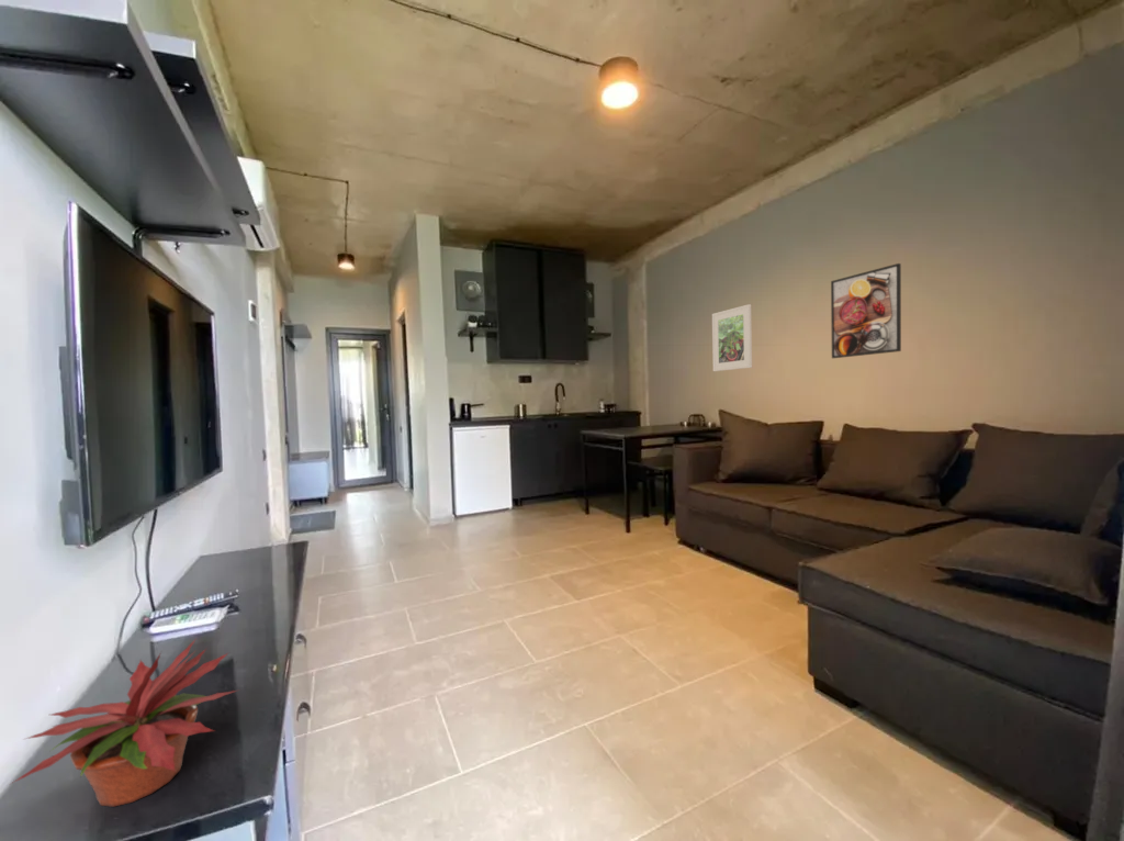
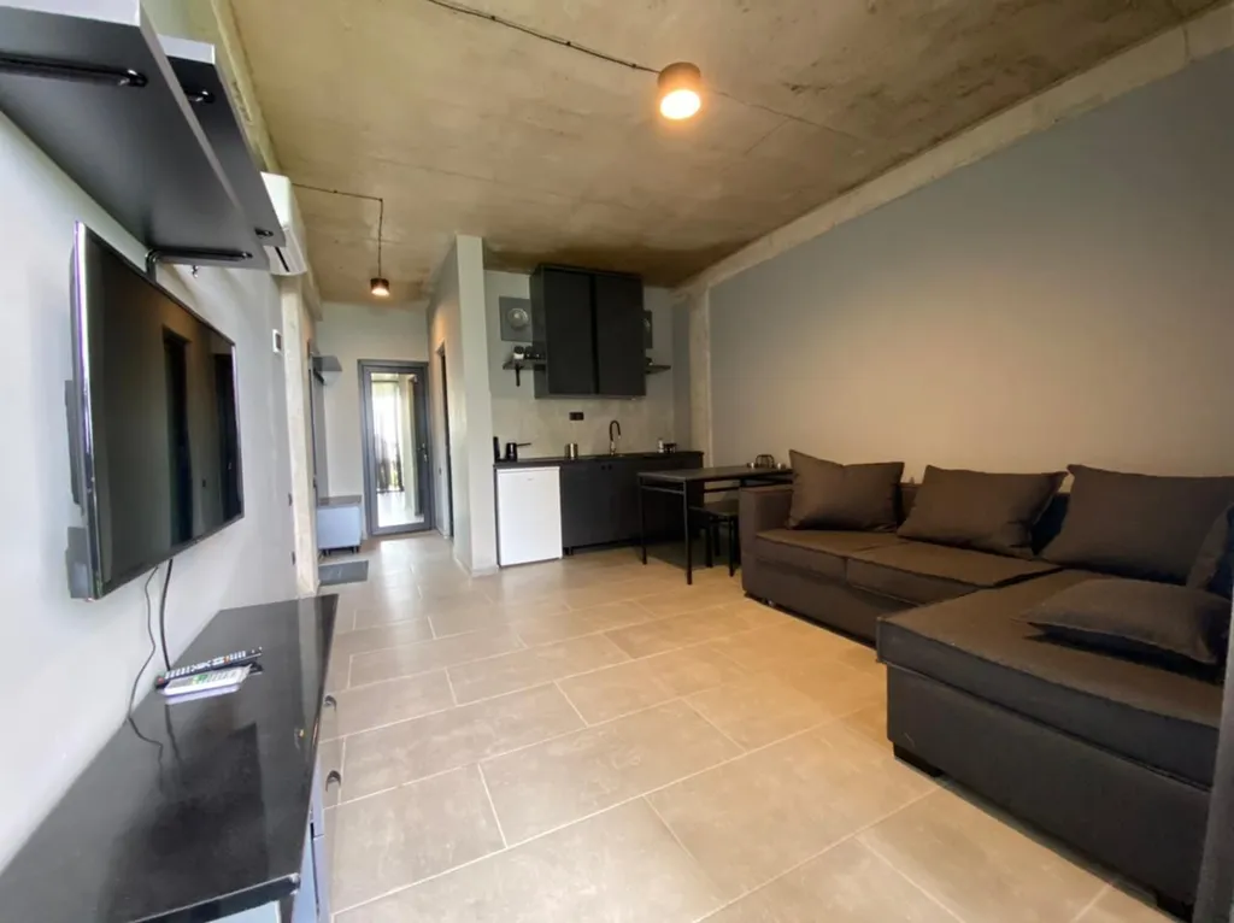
- potted plant [10,639,241,808]
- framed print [830,262,902,359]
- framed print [711,303,753,372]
